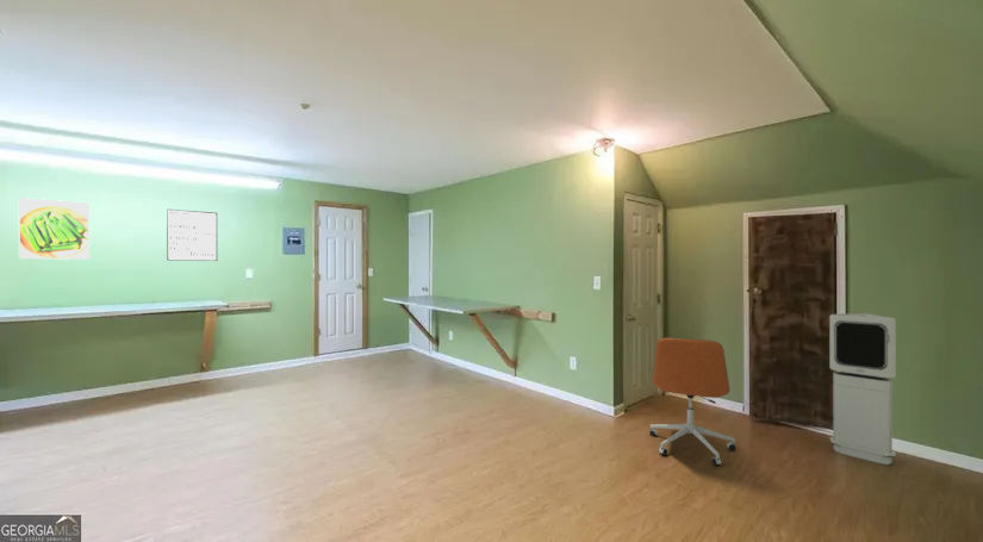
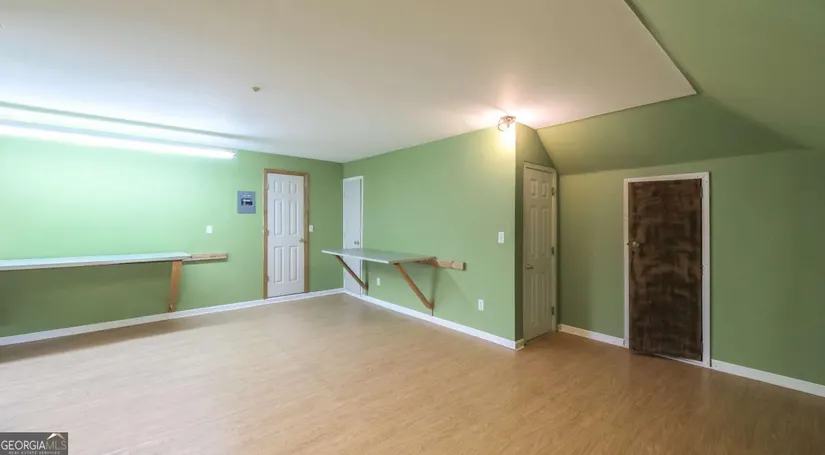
- wall art [166,208,218,262]
- air purifier [828,312,897,466]
- office chair [648,336,738,467]
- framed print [18,197,91,261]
